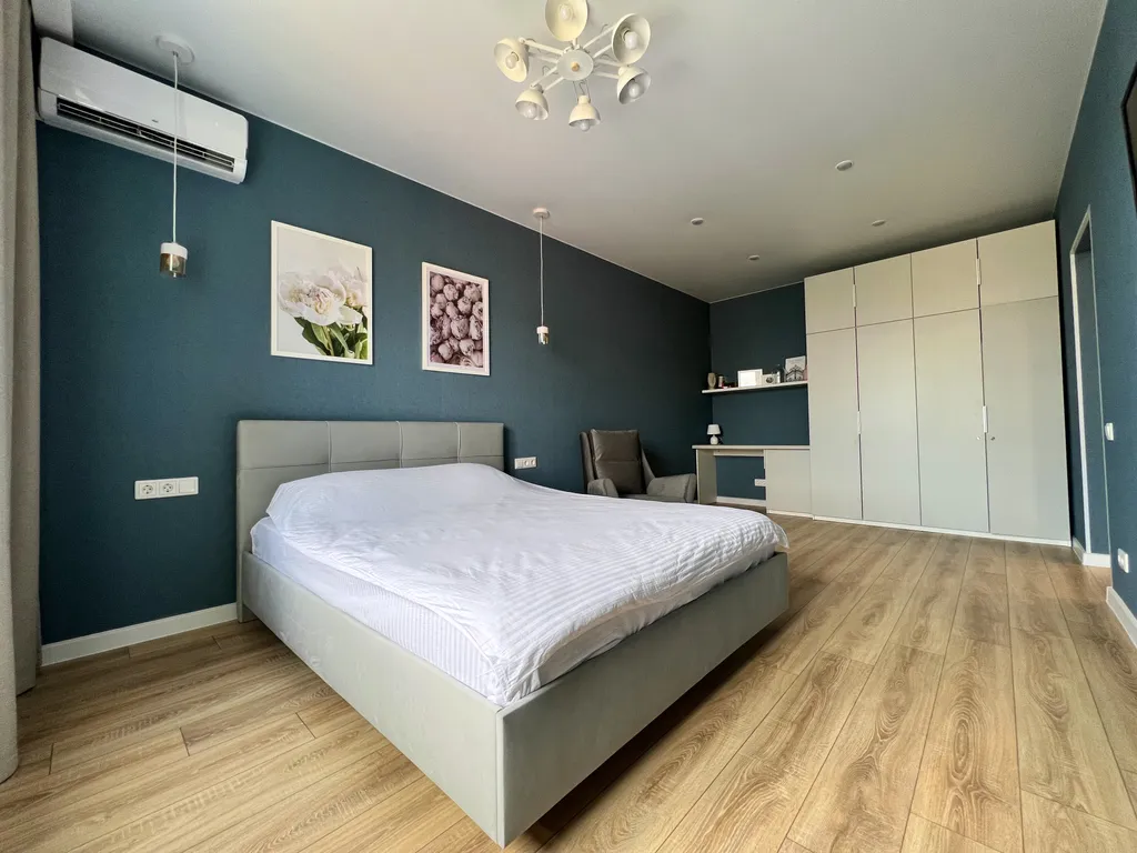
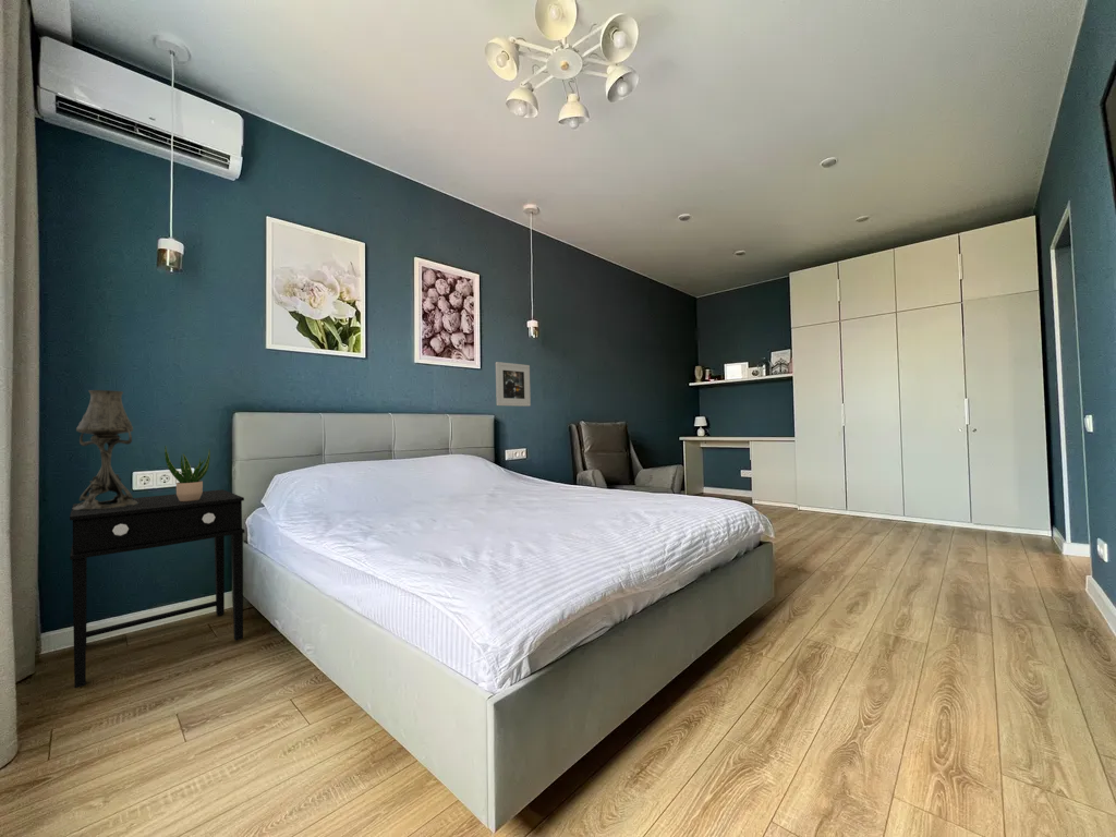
+ side table [69,488,245,689]
+ potted plant [163,447,211,501]
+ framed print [495,361,532,408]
+ table lamp [73,389,138,511]
